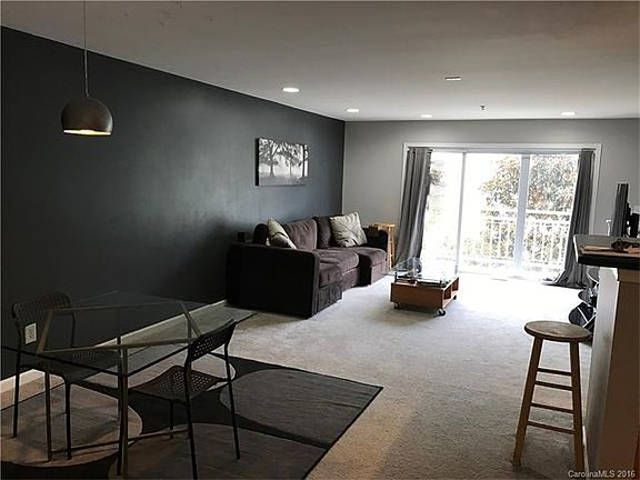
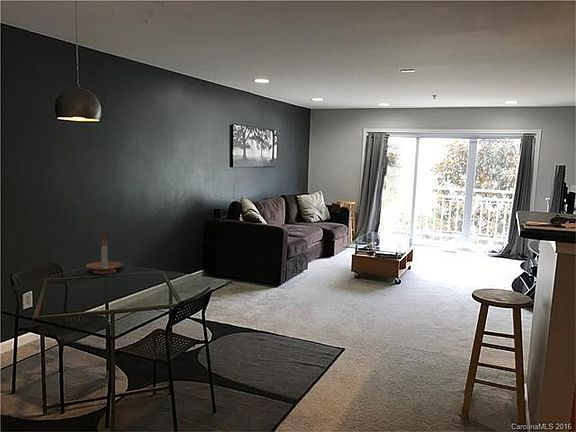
+ candle holder [85,234,123,275]
